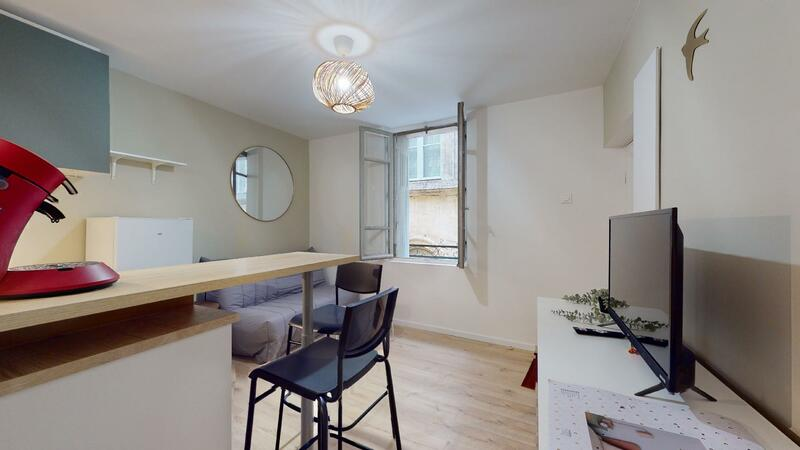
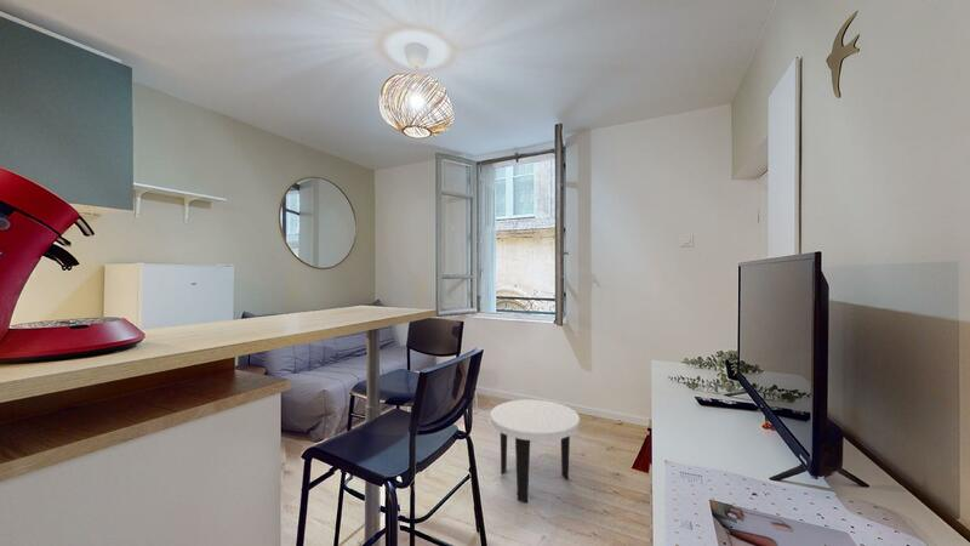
+ side table [489,398,581,505]
